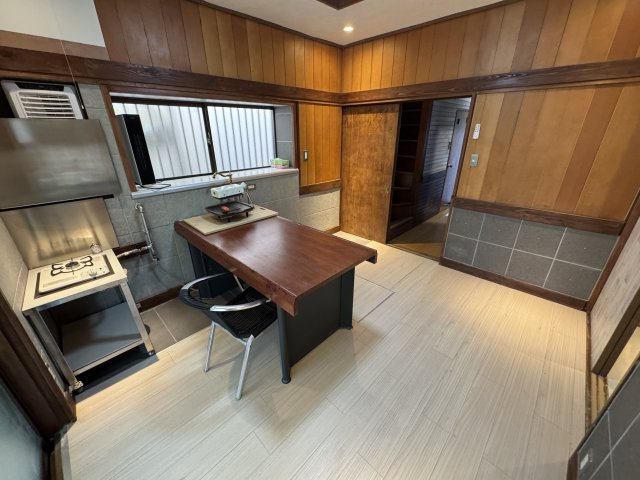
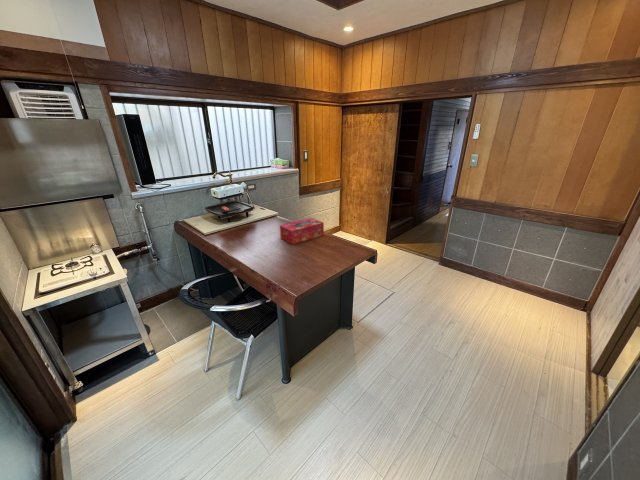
+ tissue box [279,217,325,245]
